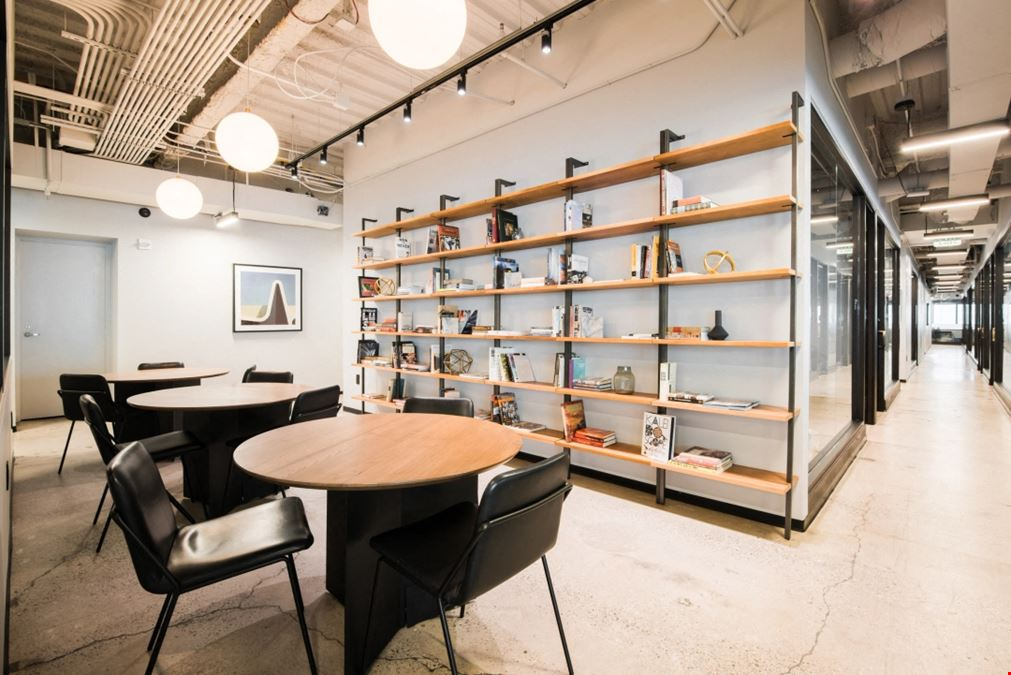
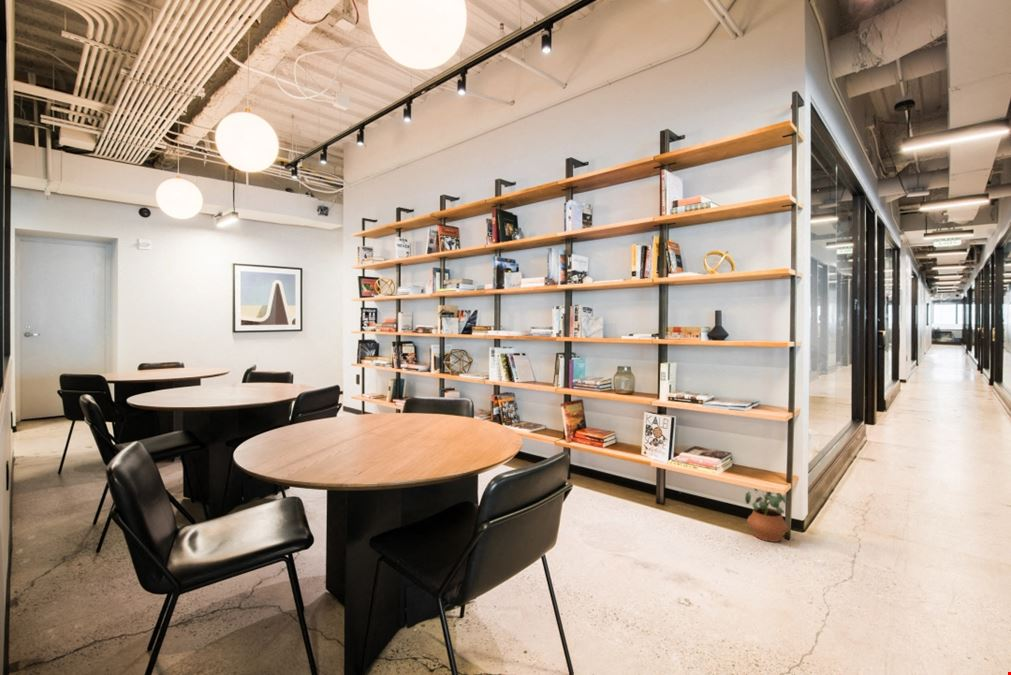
+ potted plant [744,488,789,543]
